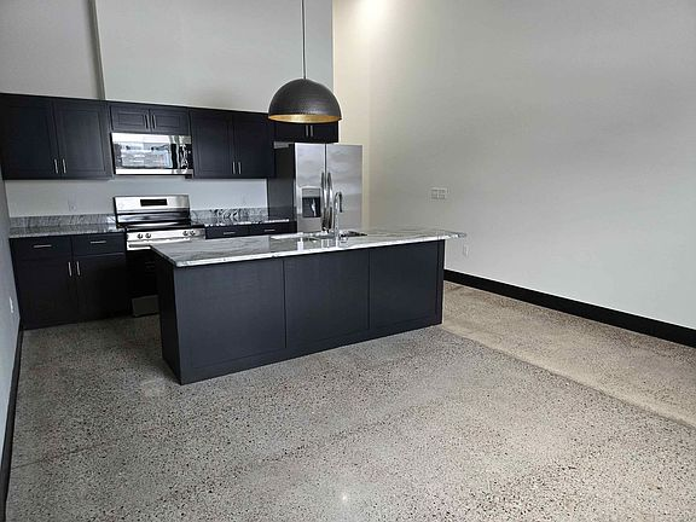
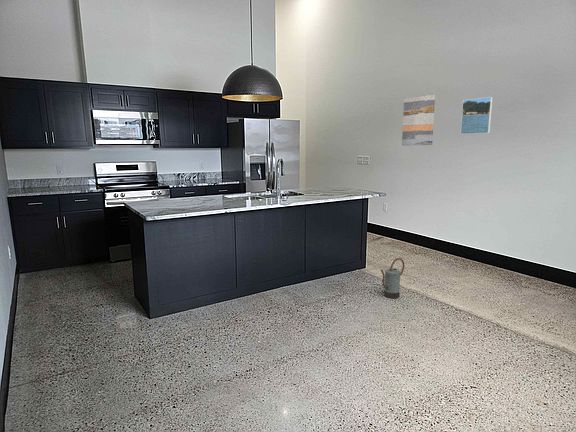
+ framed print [460,96,494,135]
+ wall art [401,94,436,146]
+ watering can [380,257,405,299]
